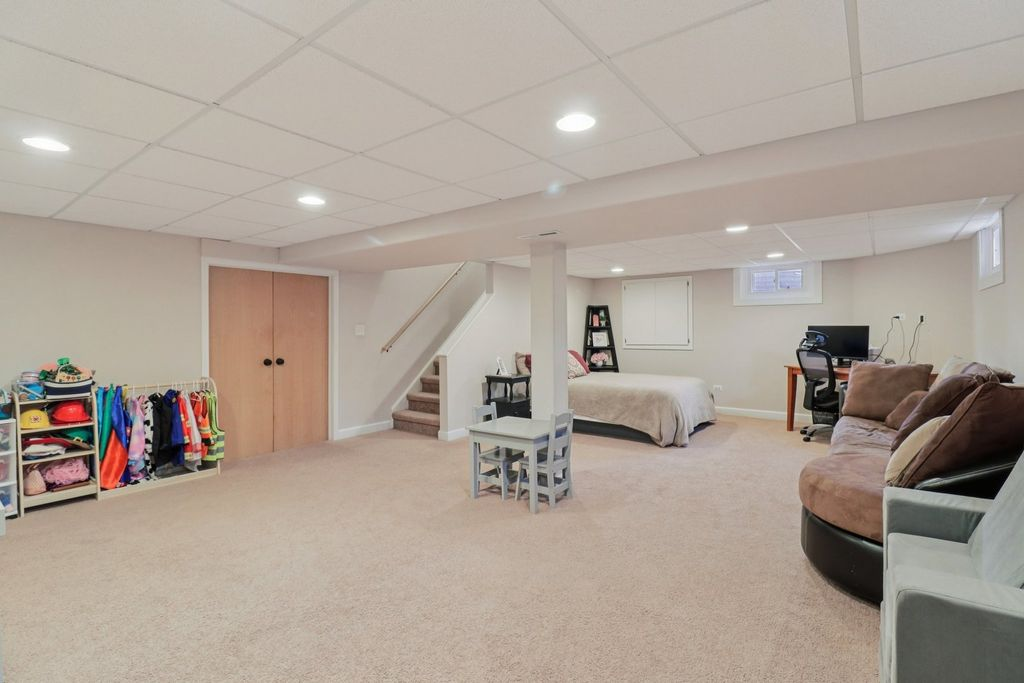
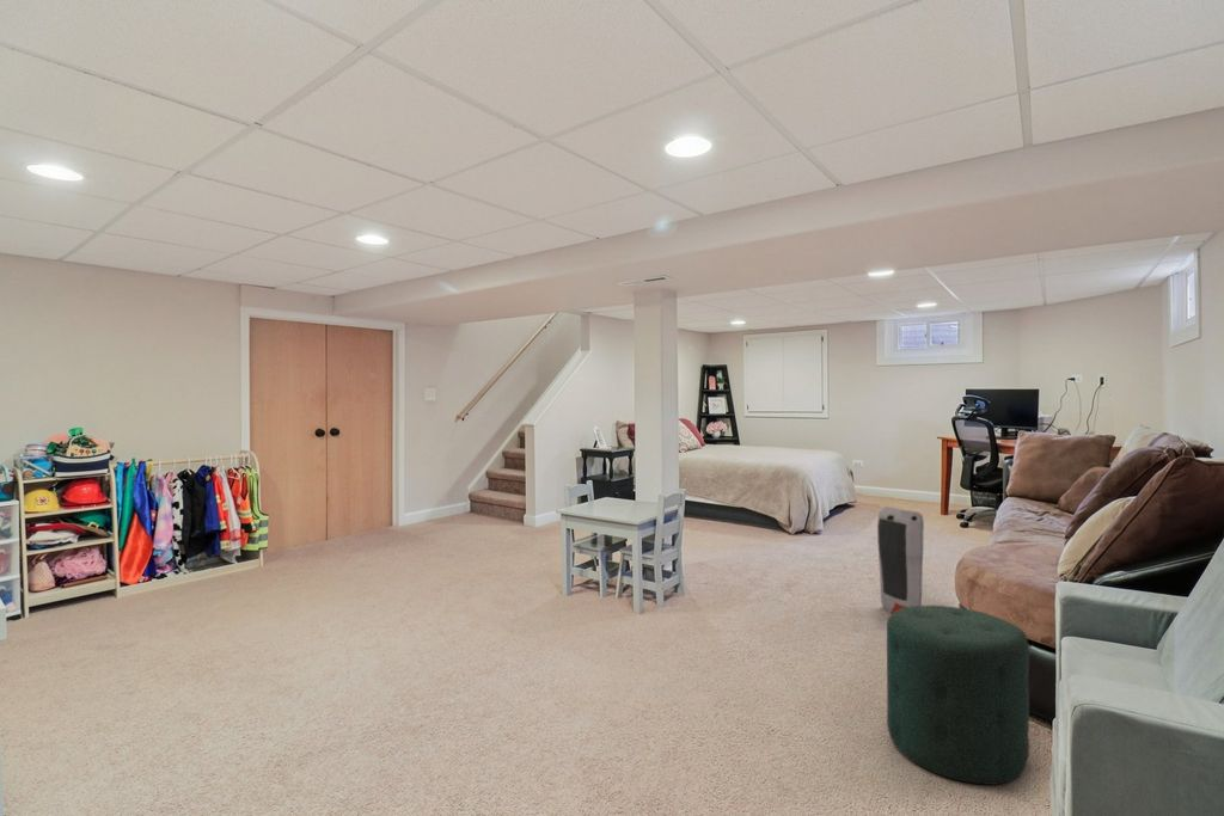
+ air purifier [876,505,925,614]
+ ottoman [886,605,1030,786]
